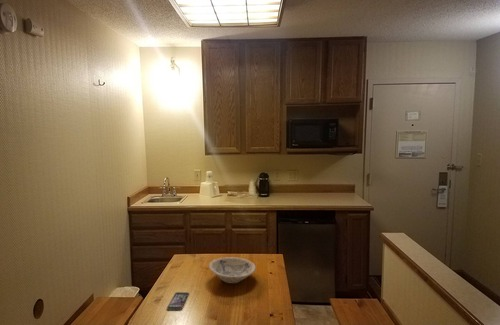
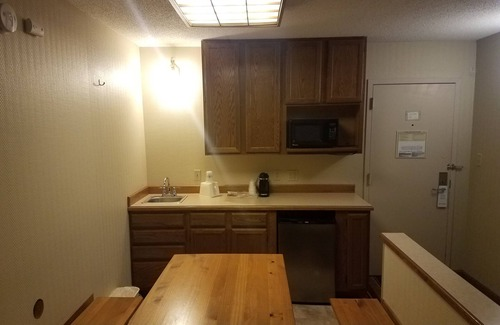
- smartphone [166,291,190,311]
- bowl [208,256,257,284]
